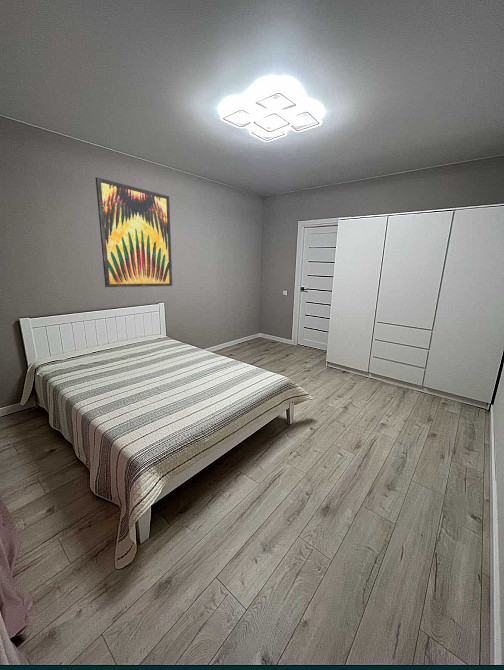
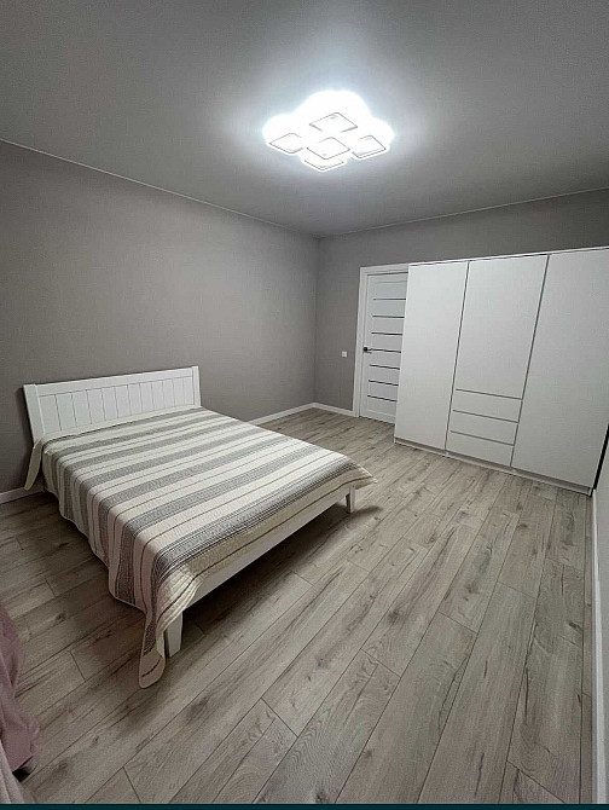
- wall art [95,176,173,288]
